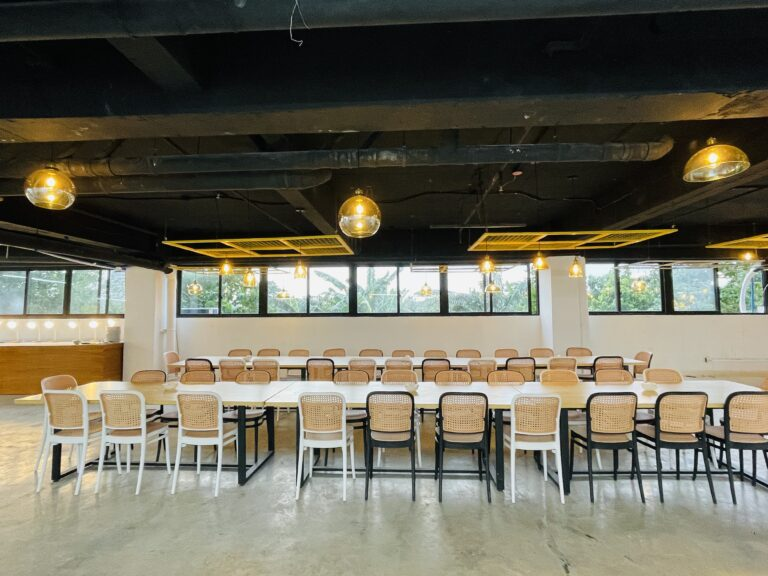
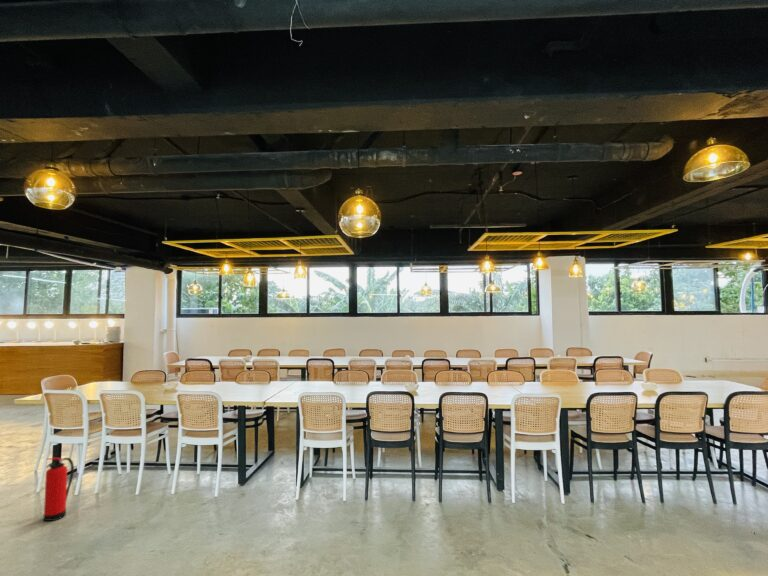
+ fire extinguisher [42,457,75,522]
